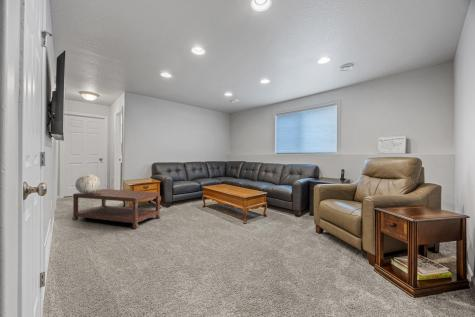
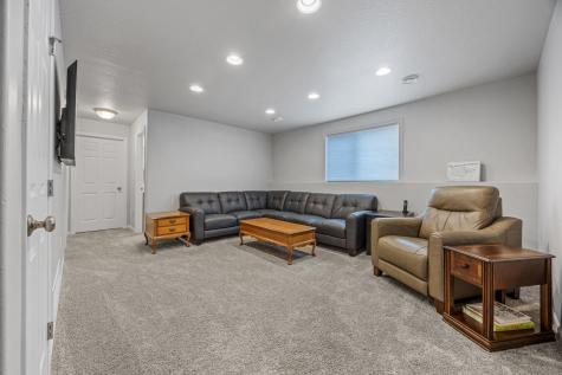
- decorative sphere [74,173,101,194]
- coffee table [71,188,162,229]
